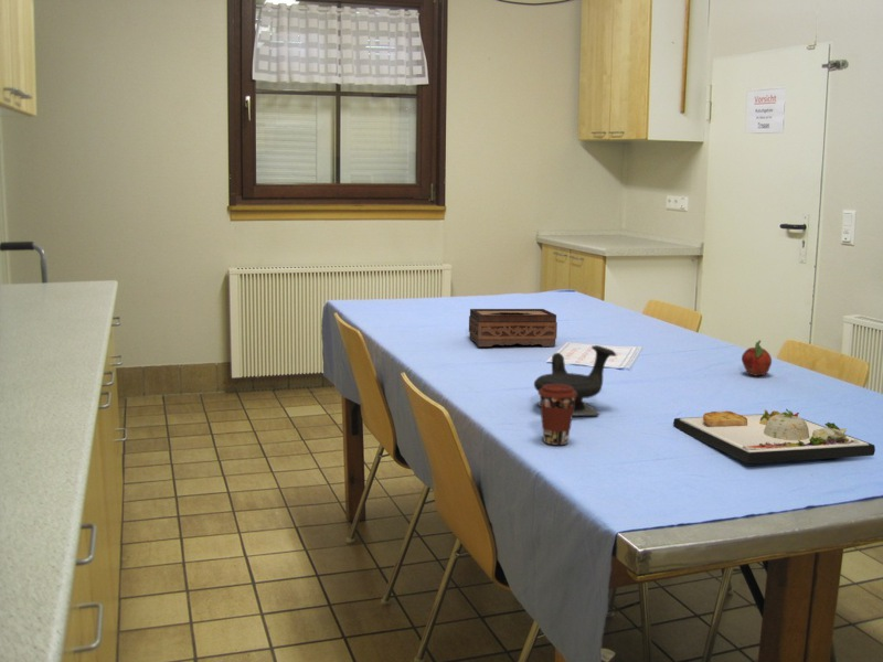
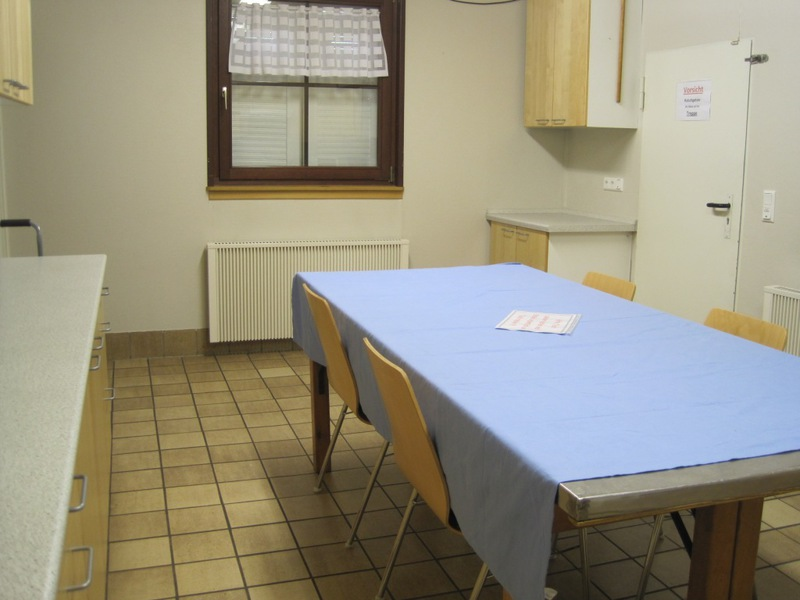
- fruit [741,339,773,377]
- tissue box [468,308,558,348]
- dinner plate [672,408,876,465]
- teapot [533,344,617,417]
- coffee cup [536,384,577,446]
